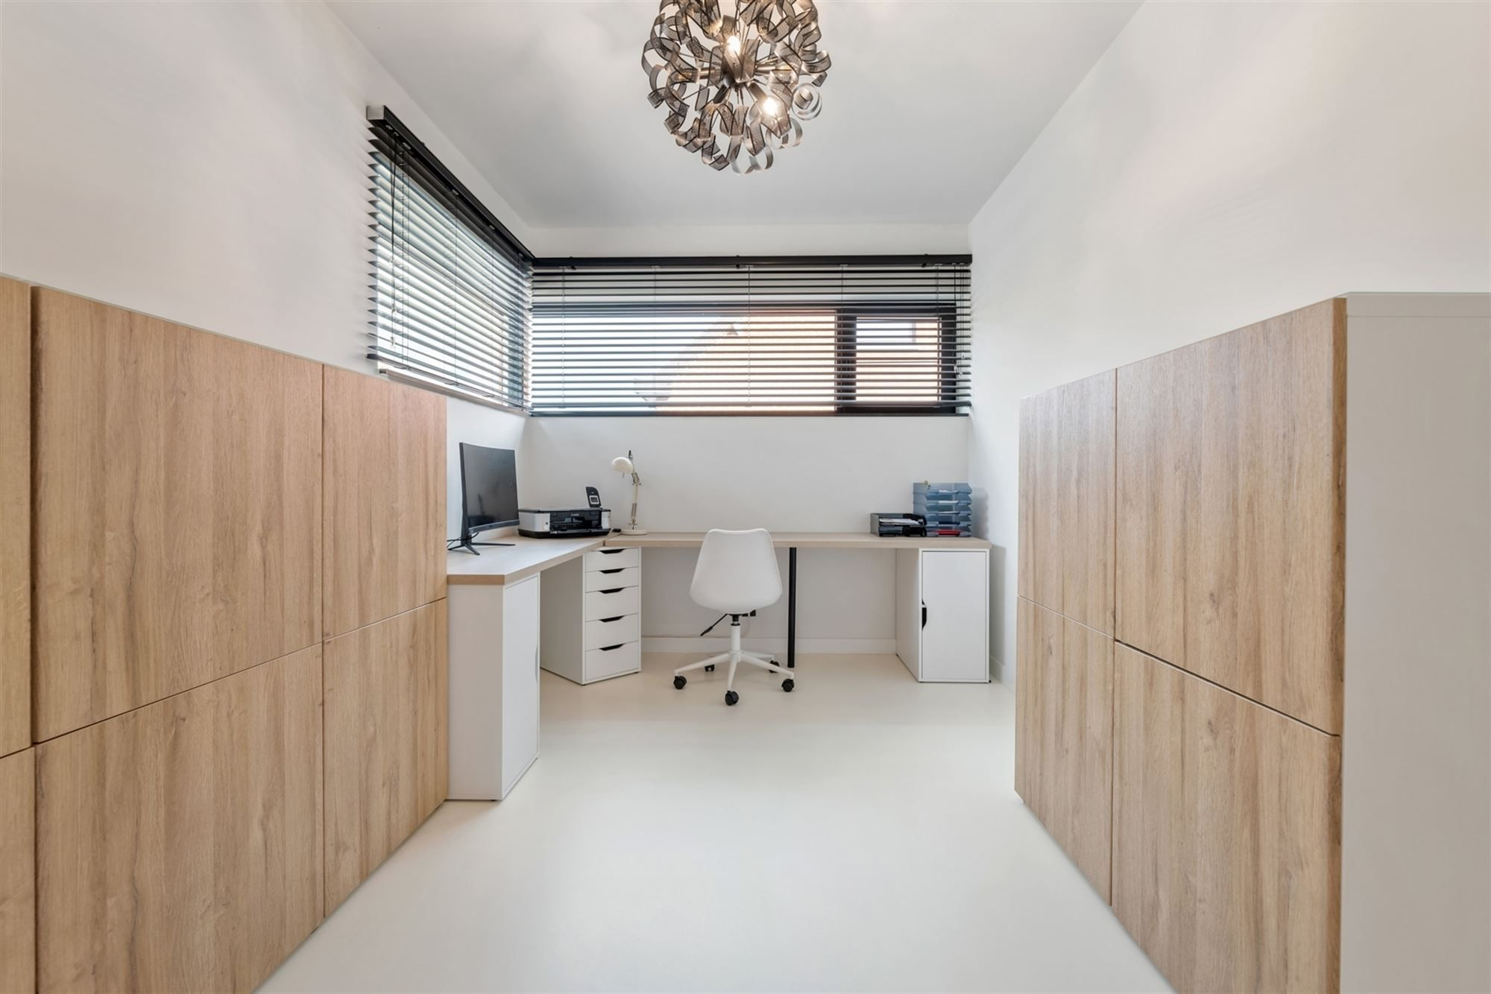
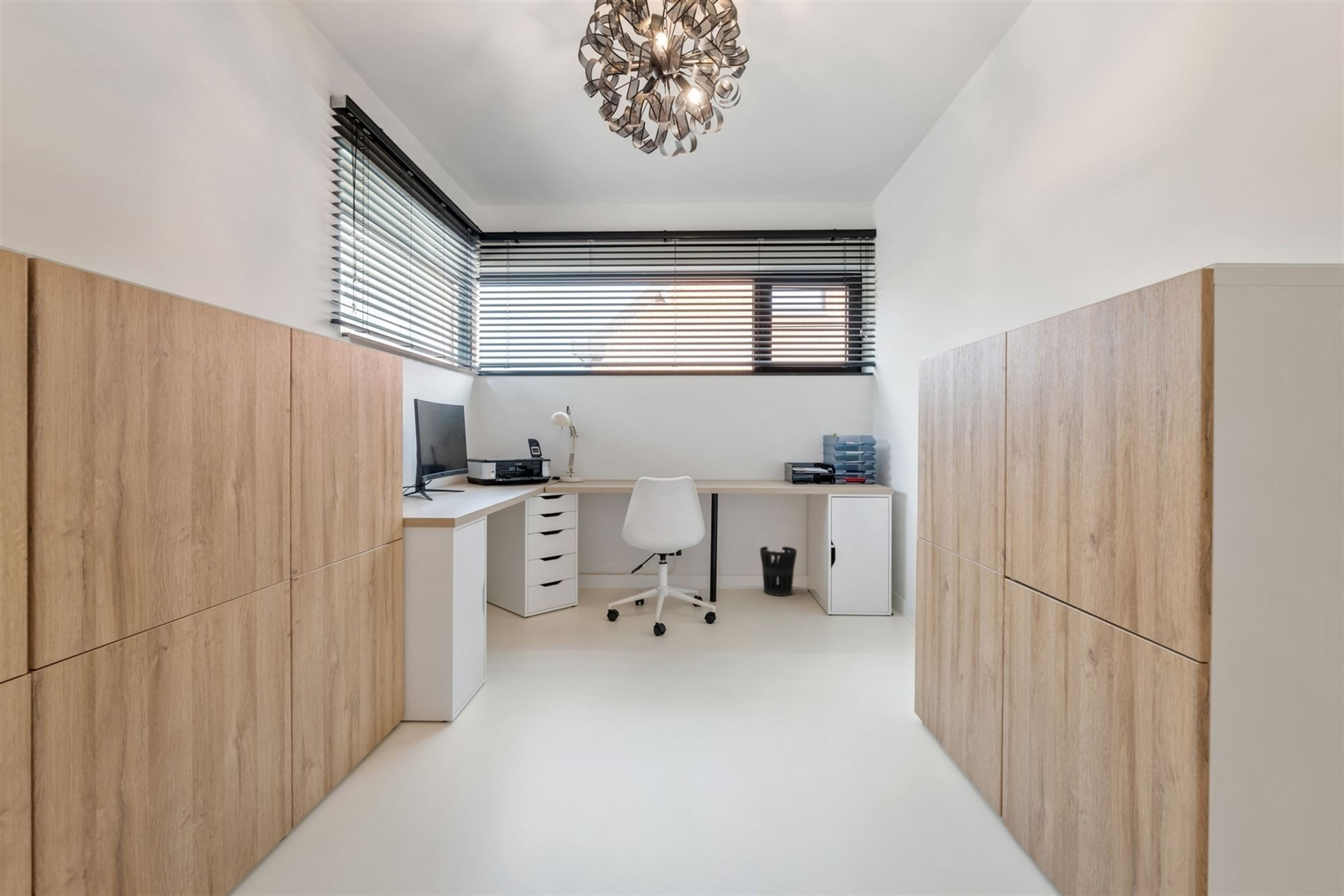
+ wastebasket [759,546,798,596]
